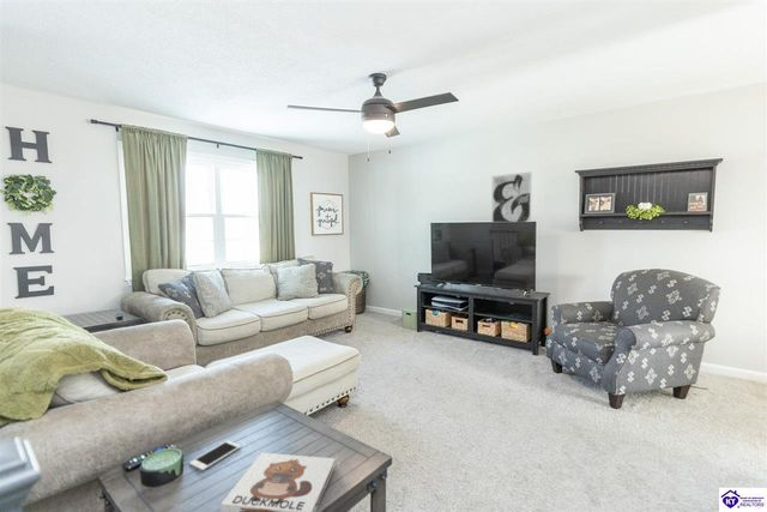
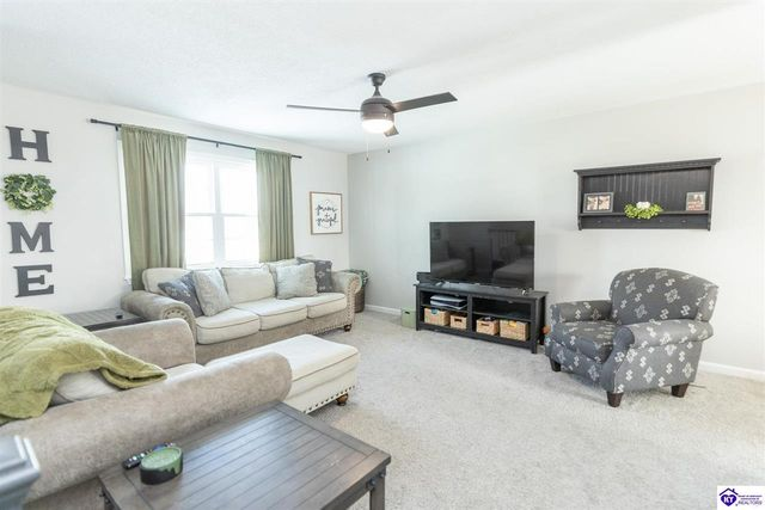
- wall art [490,170,532,223]
- board game [219,452,337,512]
- cell phone [188,439,242,471]
